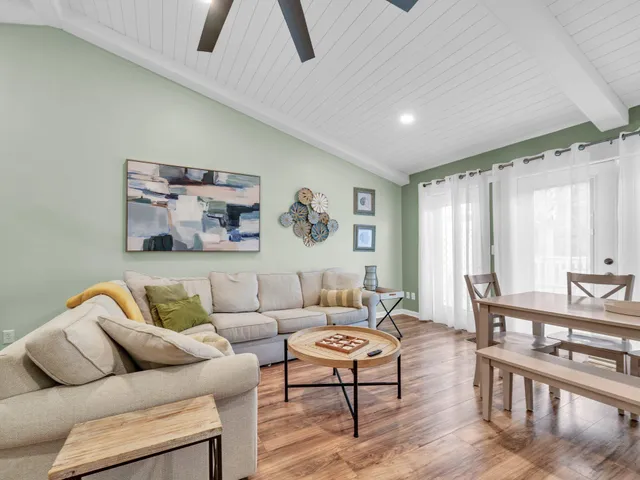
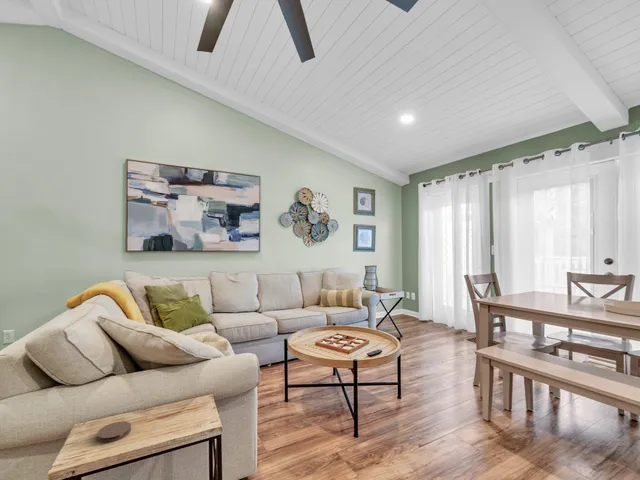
+ coaster [96,420,132,443]
